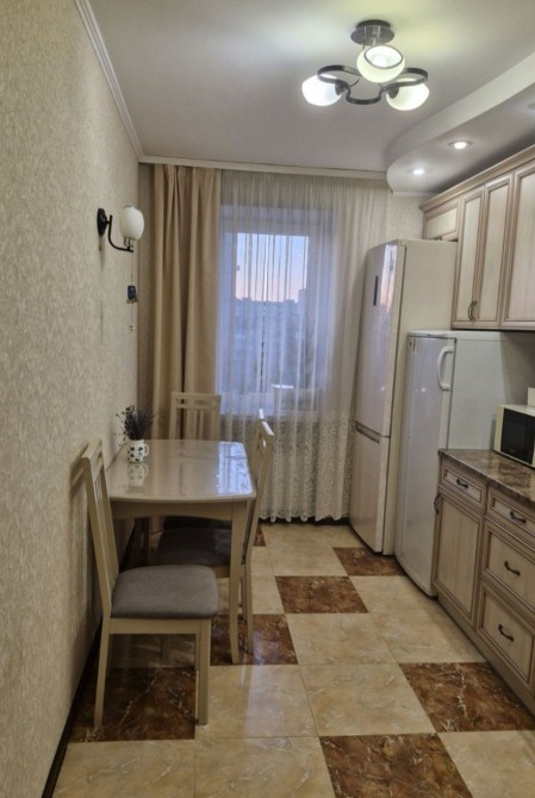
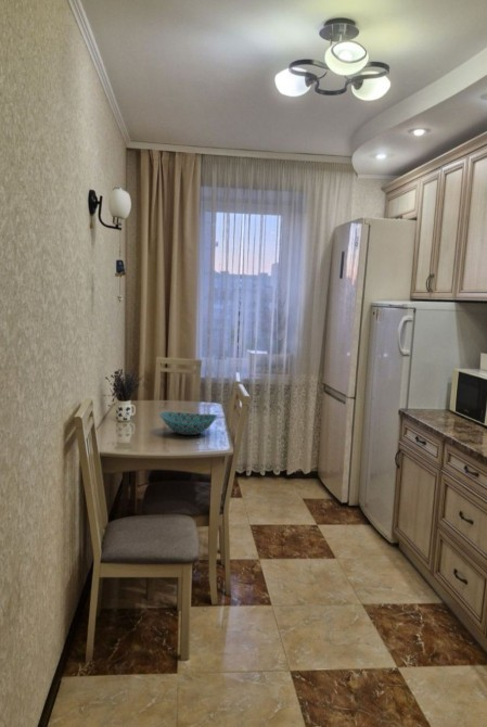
+ bowl [159,410,218,436]
